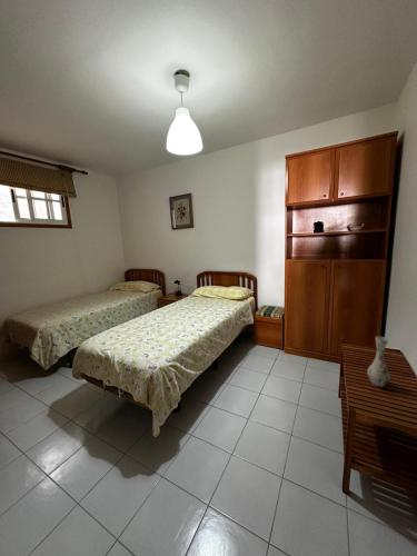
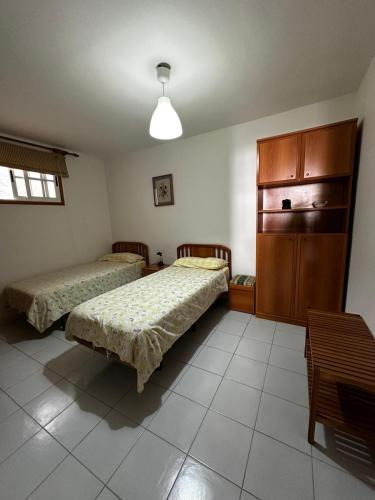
- vase [366,336,391,388]
